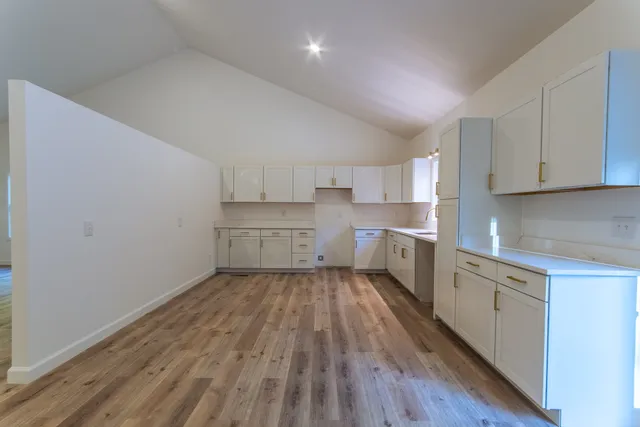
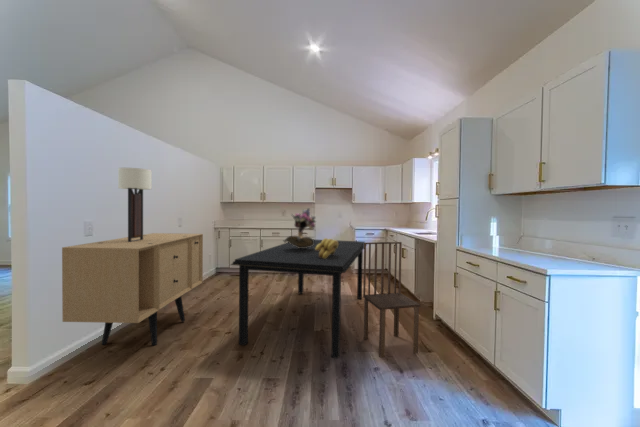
+ banana bunch [315,237,338,259]
+ bouquet [282,207,317,248]
+ sideboard [61,232,204,346]
+ wall sconce [117,167,152,242]
+ dining table [230,238,368,359]
+ dining chair [362,241,421,358]
